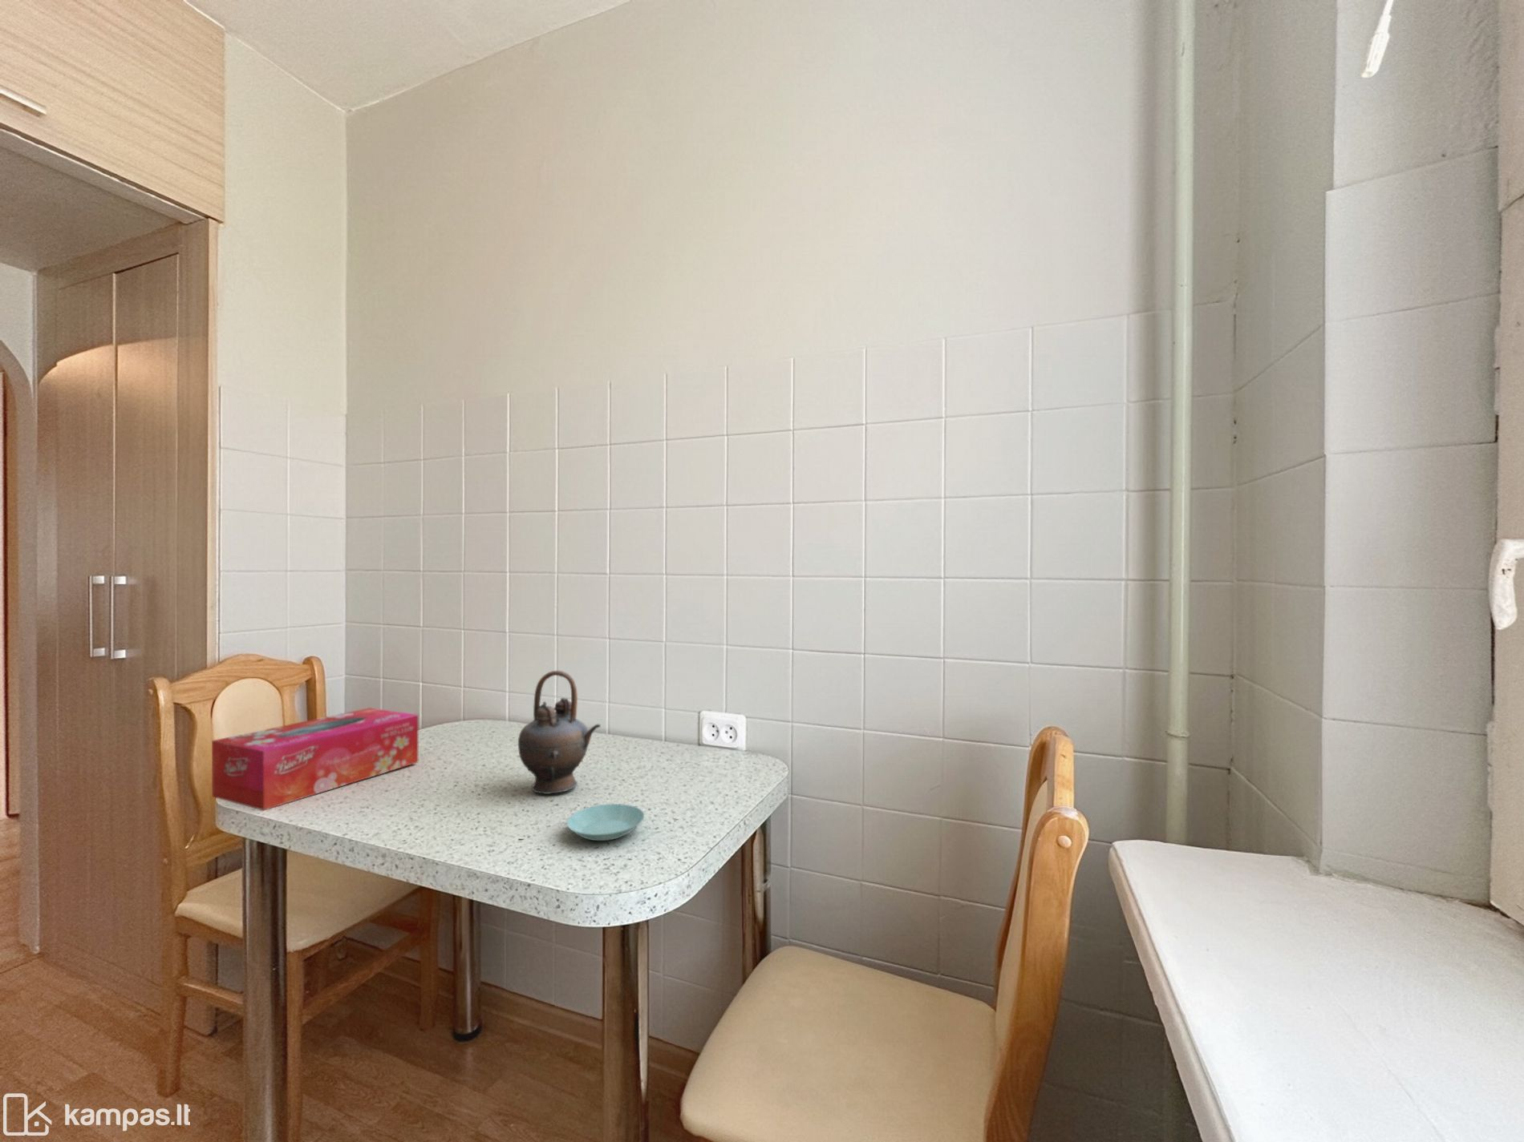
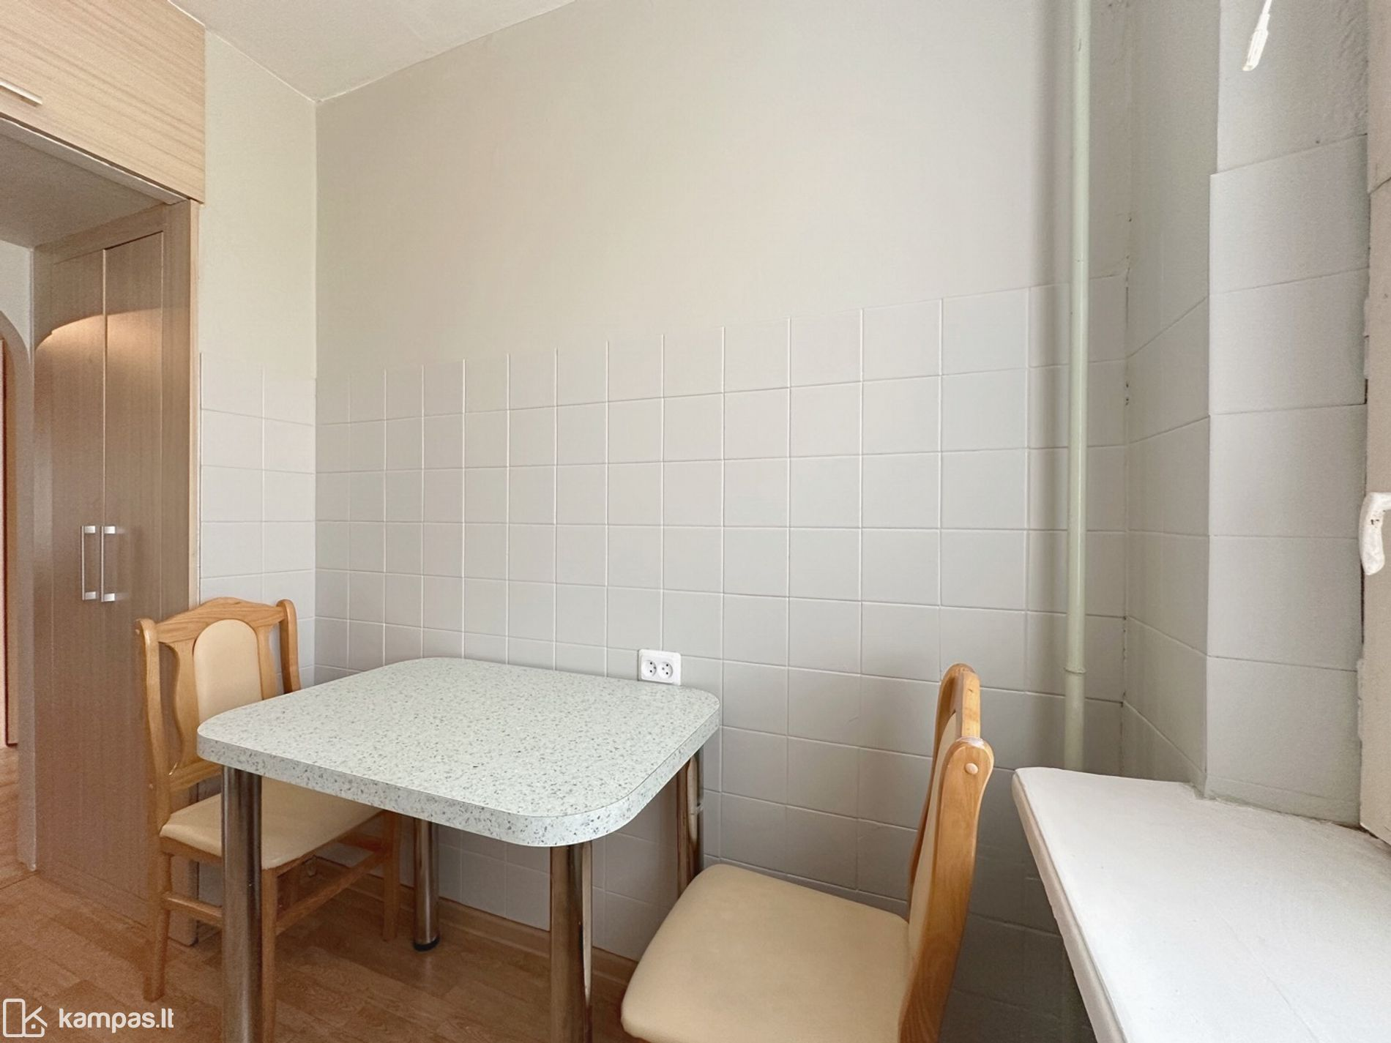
- saucer [565,803,644,841]
- teapot [517,671,601,795]
- tissue box [211,707,419,811]
